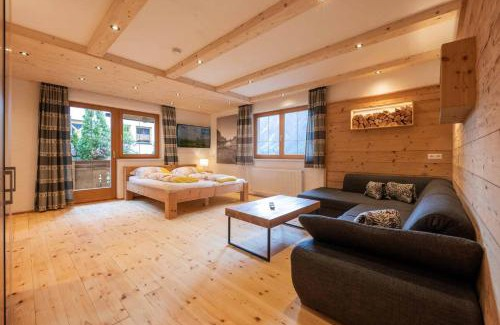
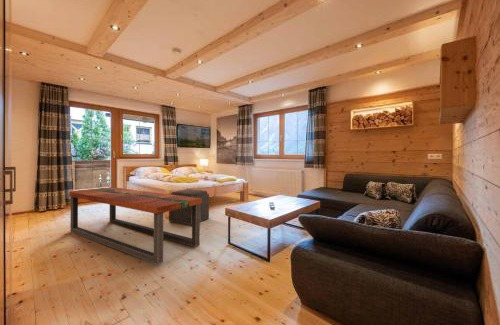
+ bench [68,186,202,265]
+ ottoman [168,188,210,226]
